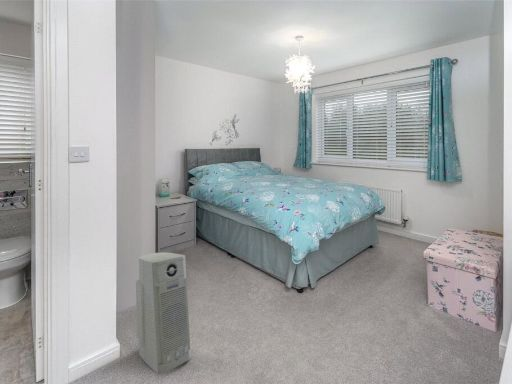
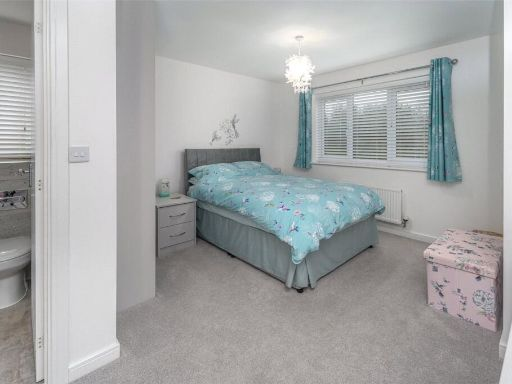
- air purifier [135,251,192,375]
